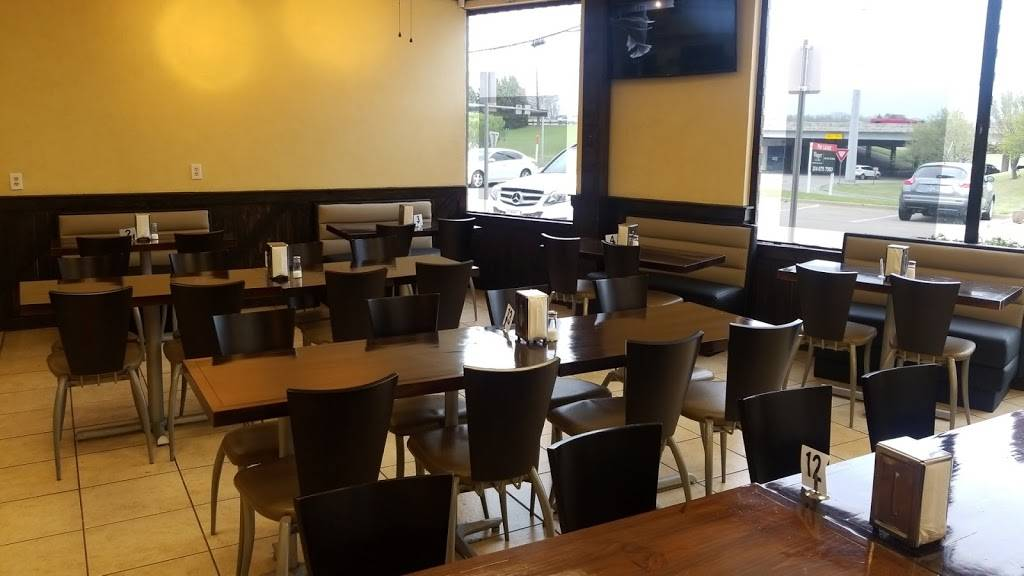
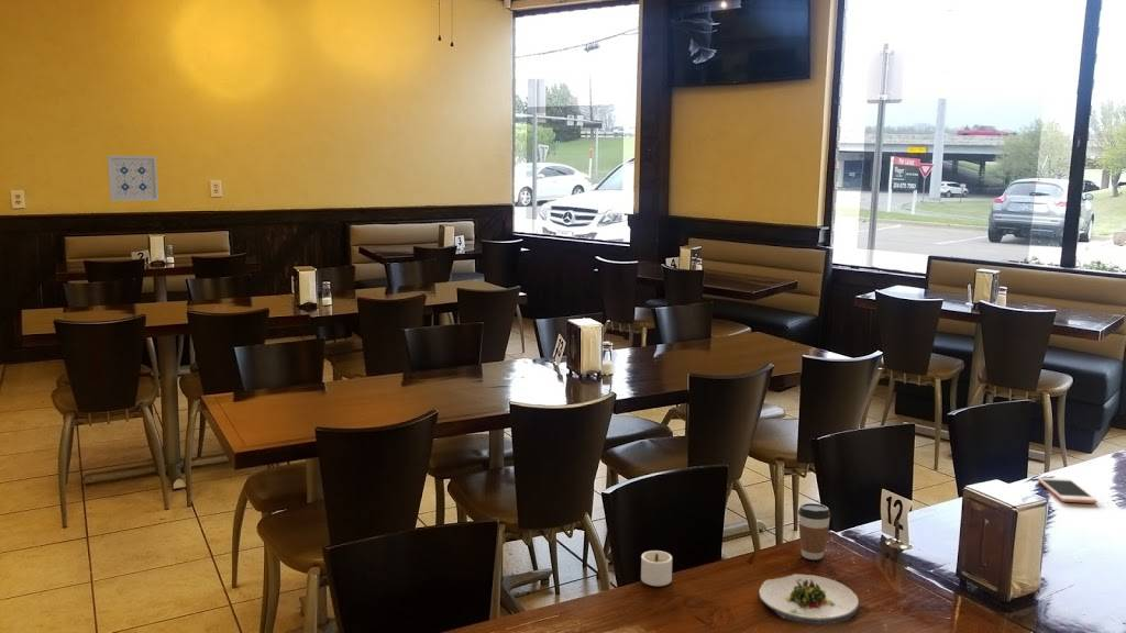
+ coffee cup [797,502,831,560]
+ candle [640,549,673,587]
+ wall art [107,154,159,202]
+ cell phone [1037,477,1099,504]
+ salad plate [758,573,860,625]
